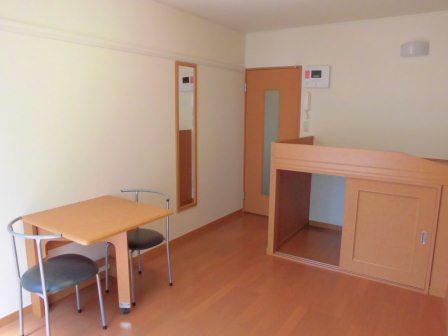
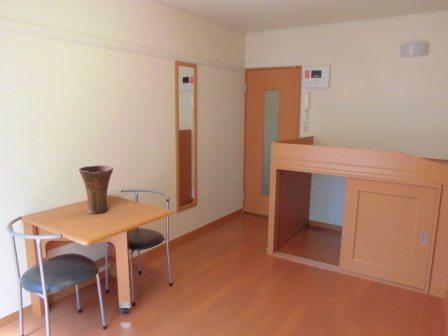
+ vase [78,164,114,215]
